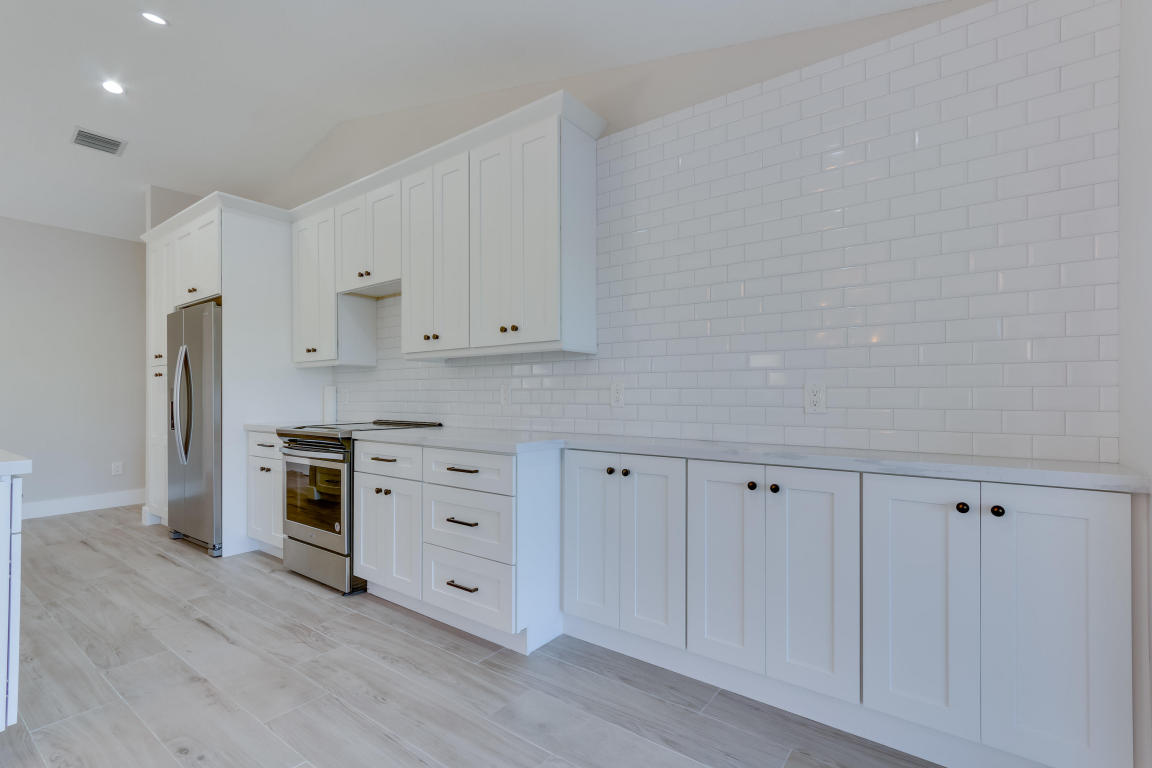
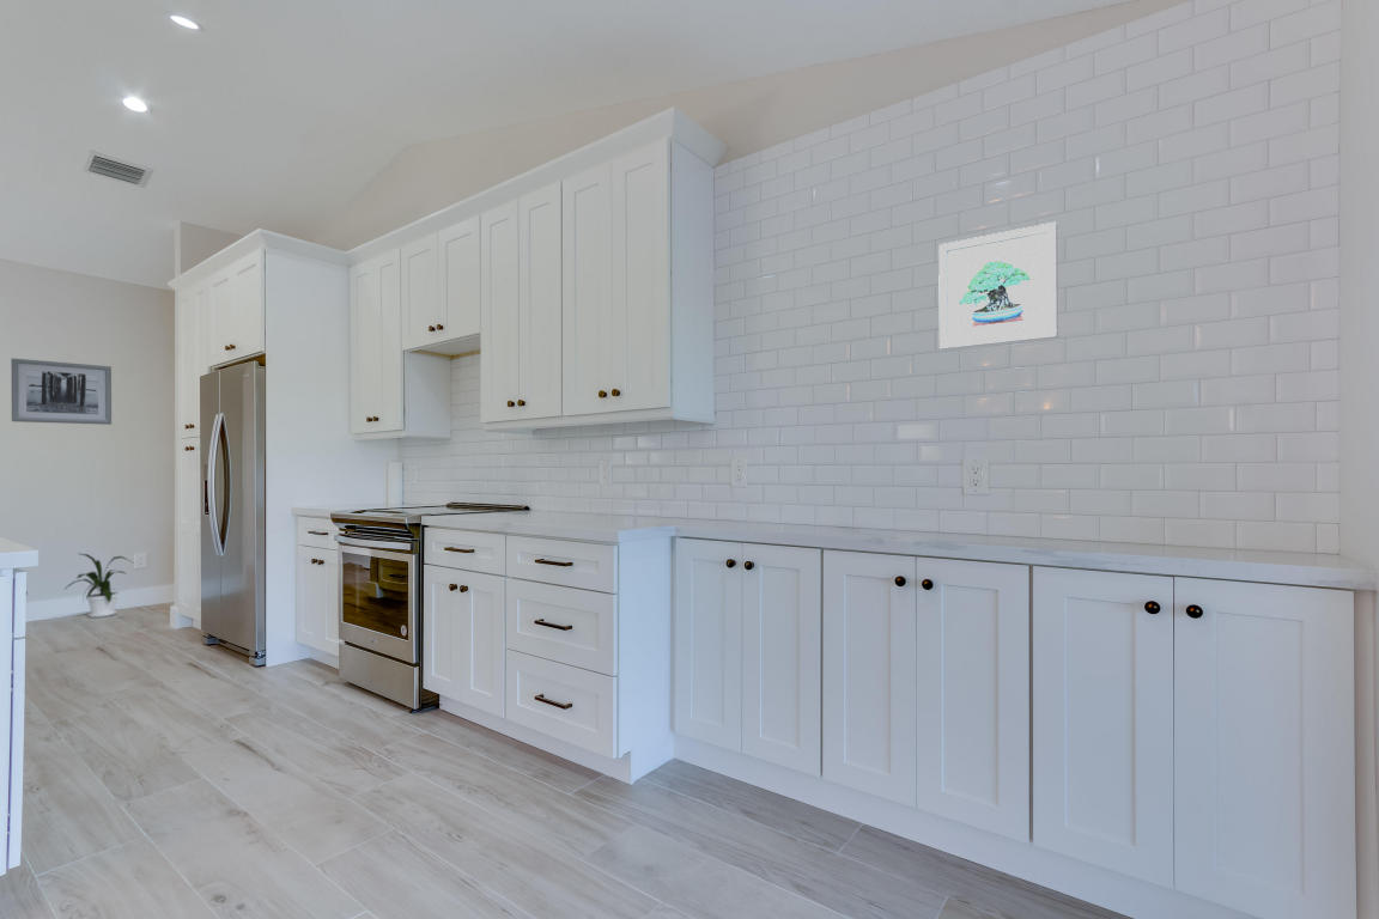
+ wall art [10,358,113,426]
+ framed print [937,221,1059,351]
+ house plant [65,553,133,619]
